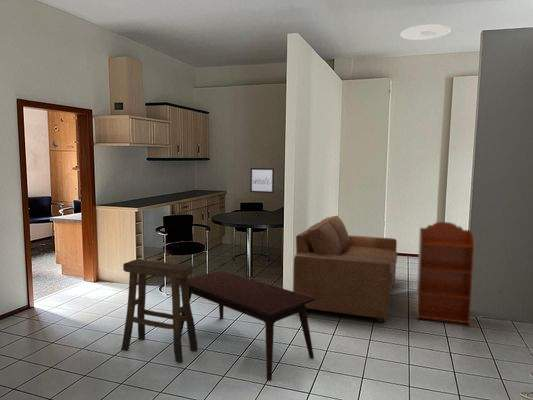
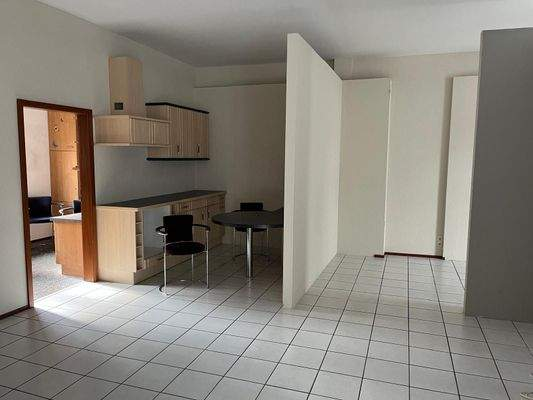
- wall art [249,167,275,194]
- coffee table [179,270,315,382]
- bookcase [415,221,475,327]
- sofa [292,215,398,323]
- stool [120,258,199,364]
- ceiling light [399,23,452,41]
